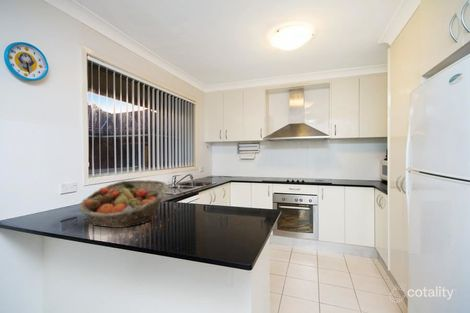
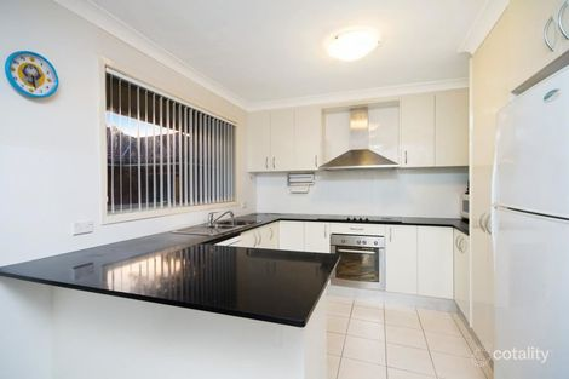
- fruit basket [78,179,169,229]
